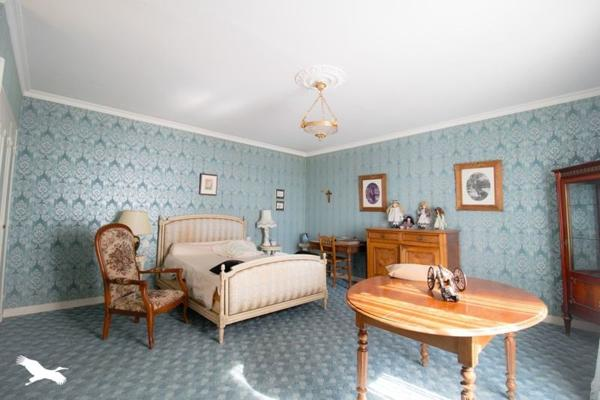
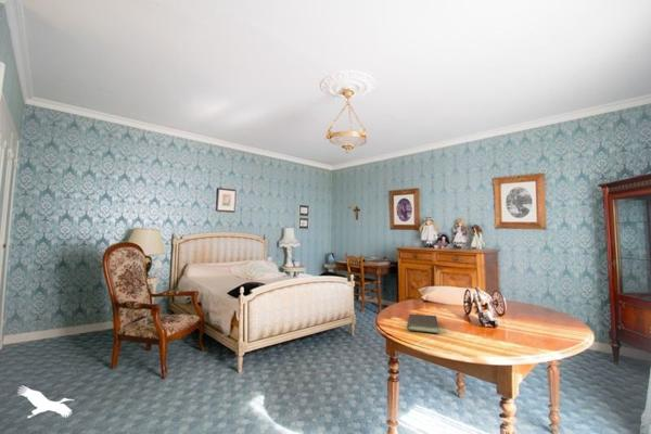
+ book [398,314,439,334]
